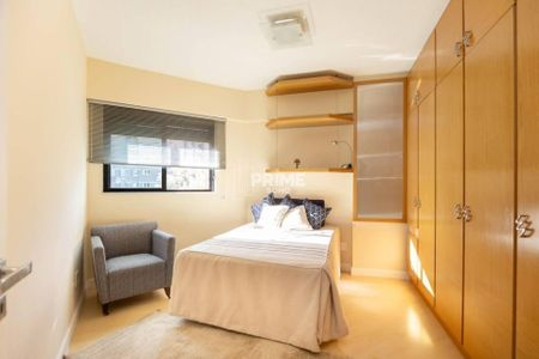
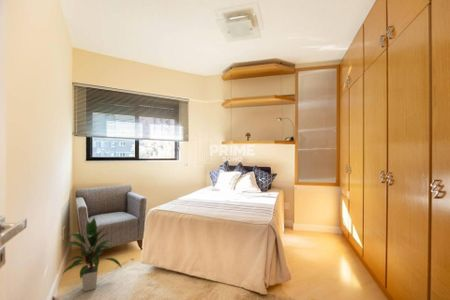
+ indoor plant [60,216,123,292]
